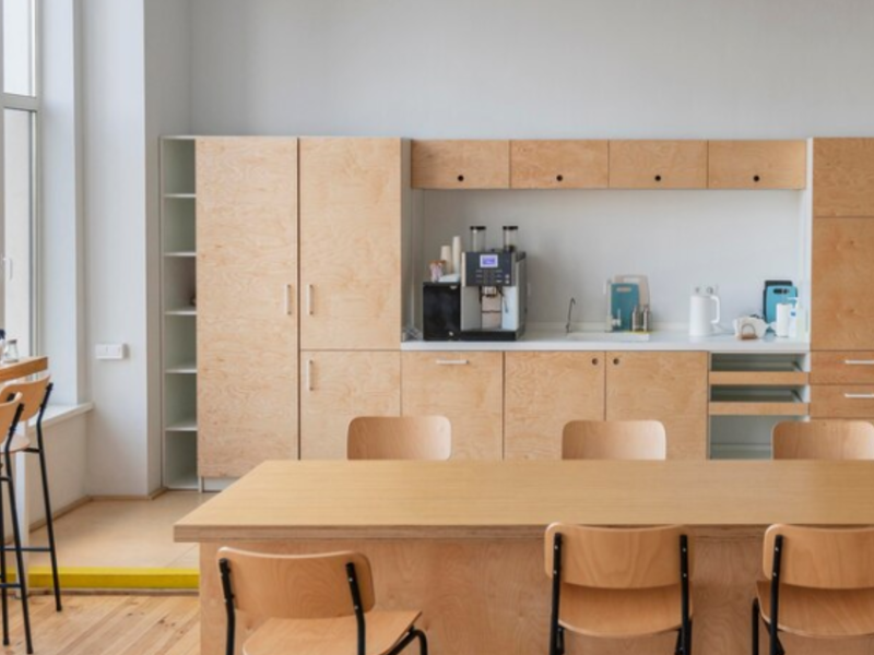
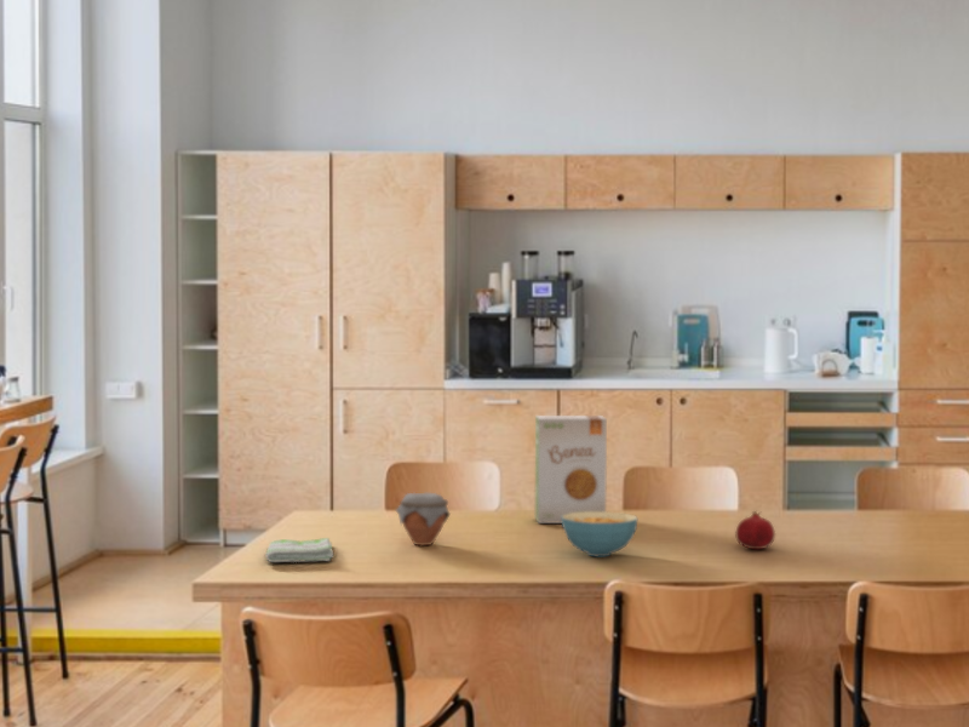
+ jar [395,492,452,546]
+ cereal bowl [561,511,638,557]
+ dish towel [265,537,334,563]
+ fruit [734,509,776,550]
+ food box [534,414,608,525]
